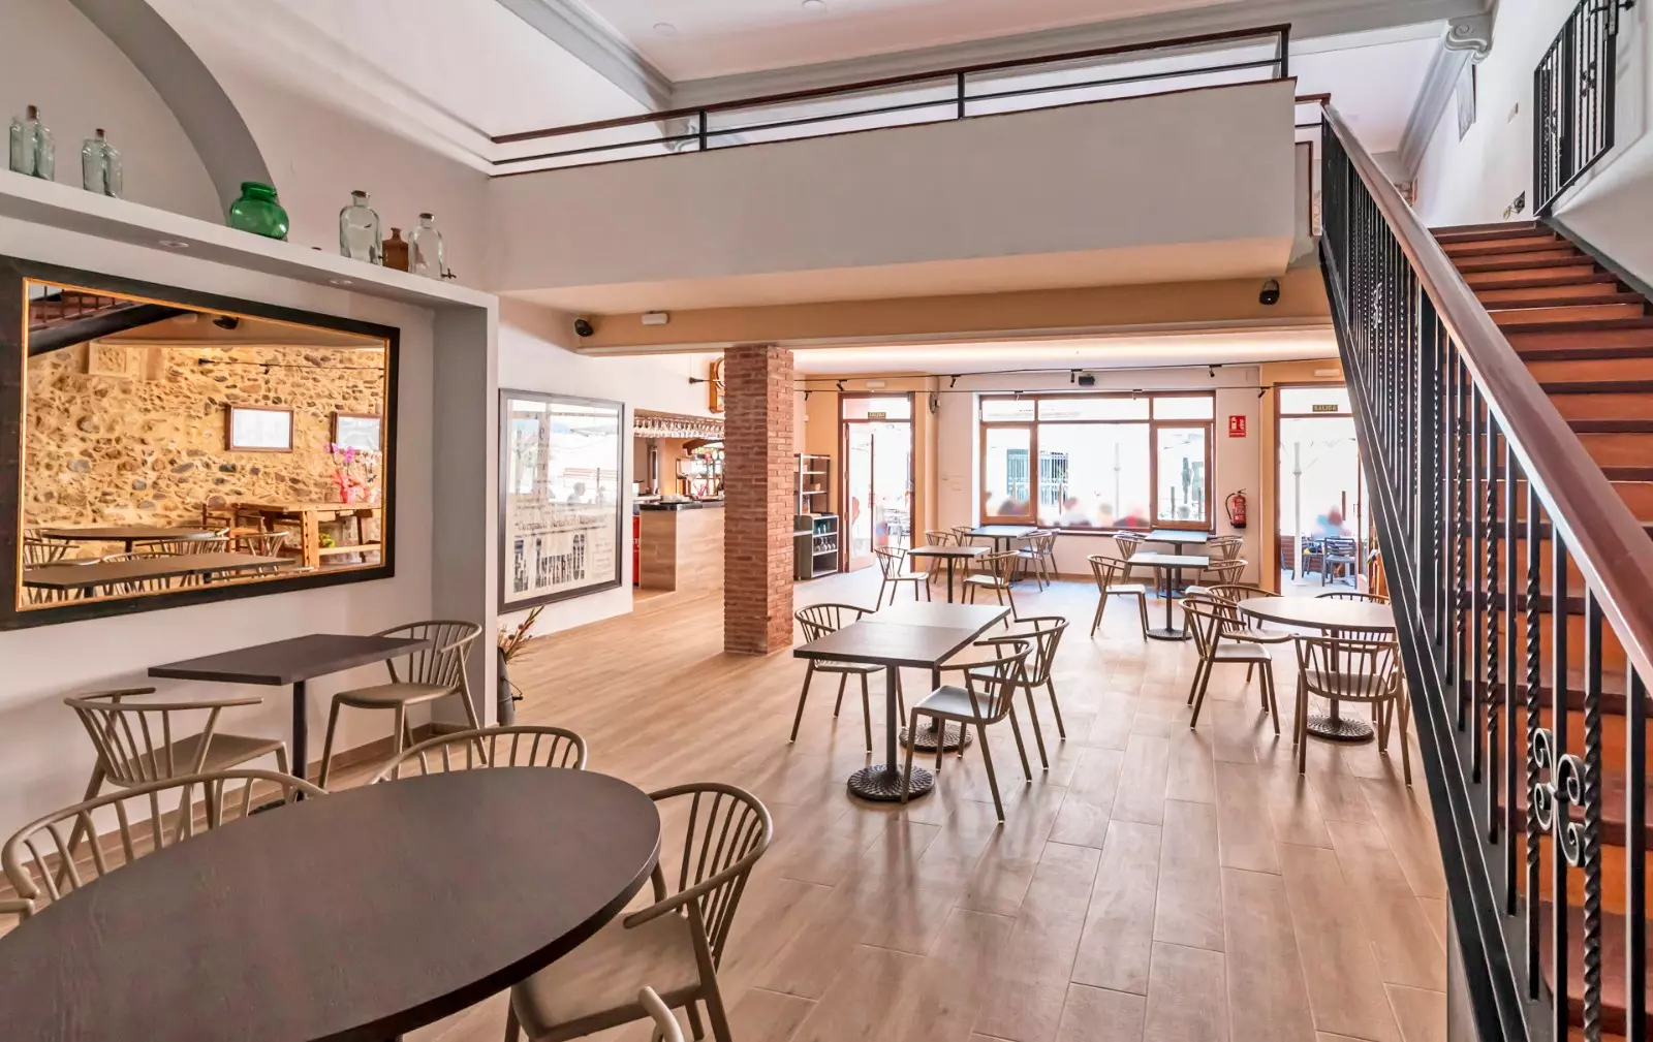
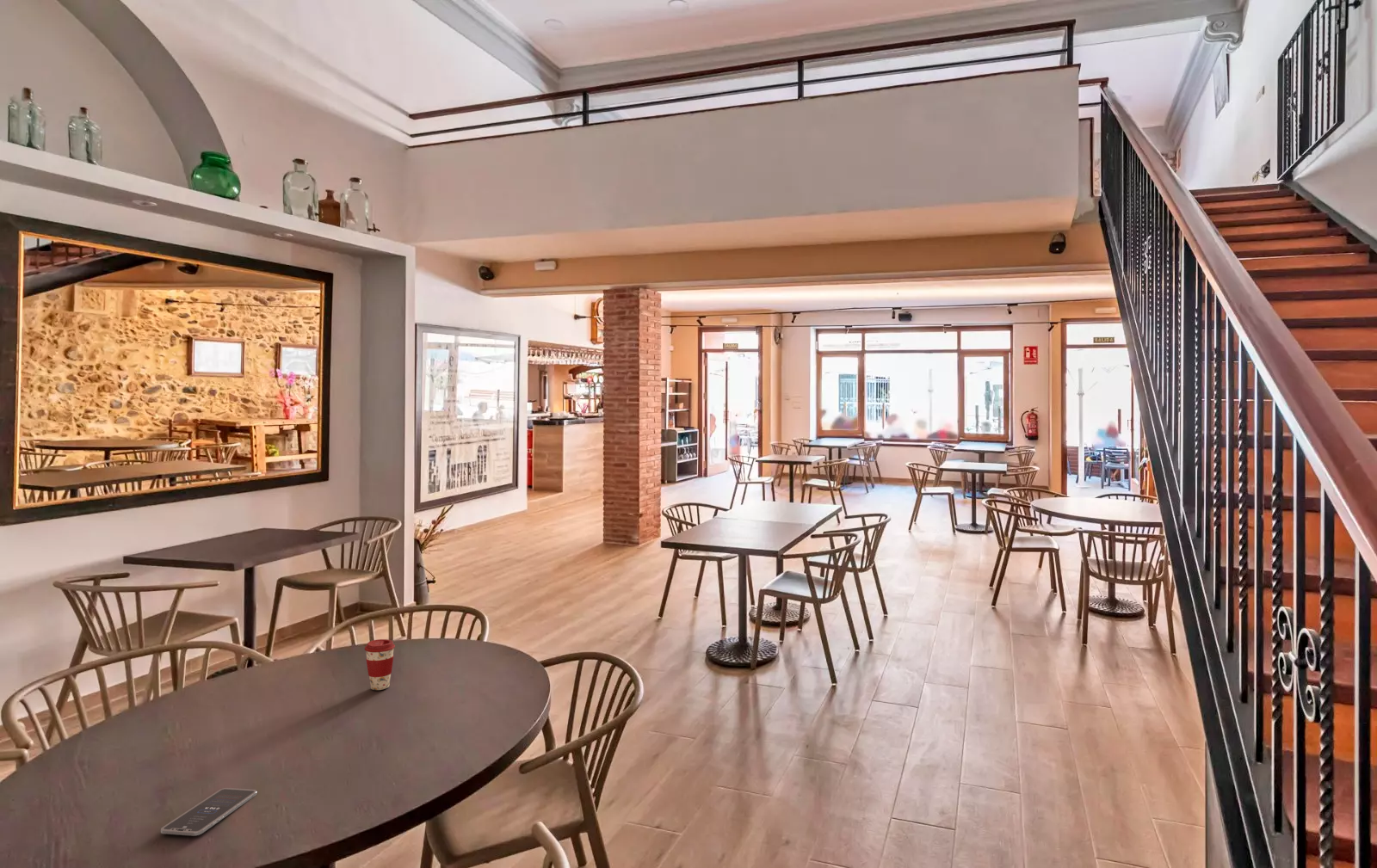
+ coffee cup [364,638,396,691]
+ smartphone [160,787,258,837]
